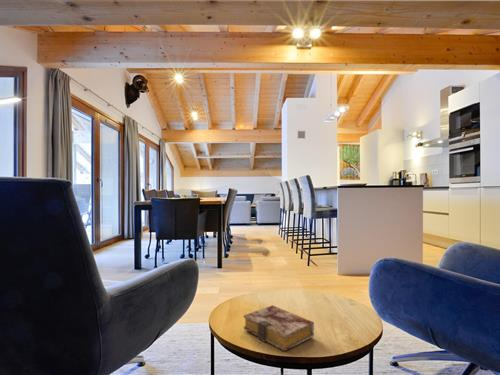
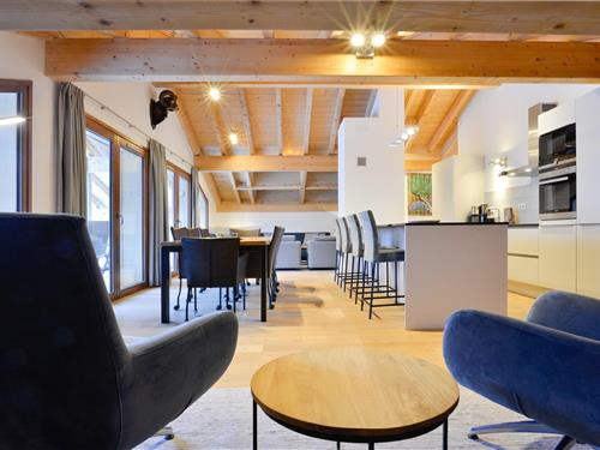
- book [243,304,315,352]
